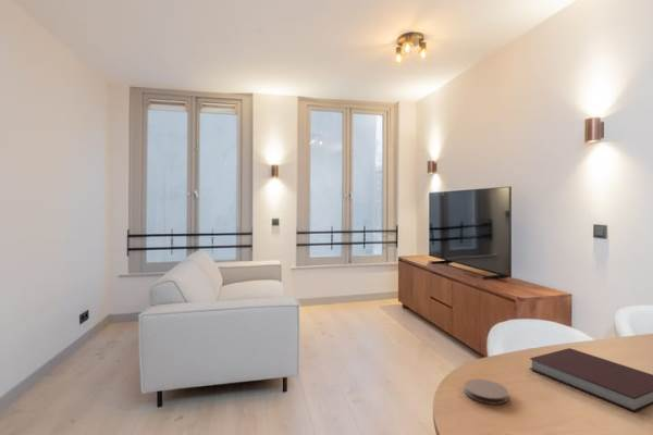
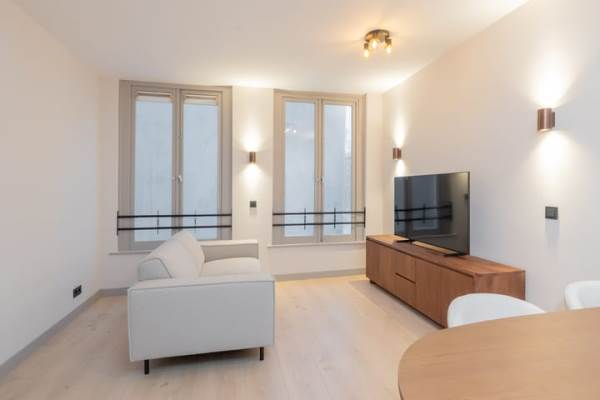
- coaster [464,377,509,406]
- notebook [529,347,653,413]
